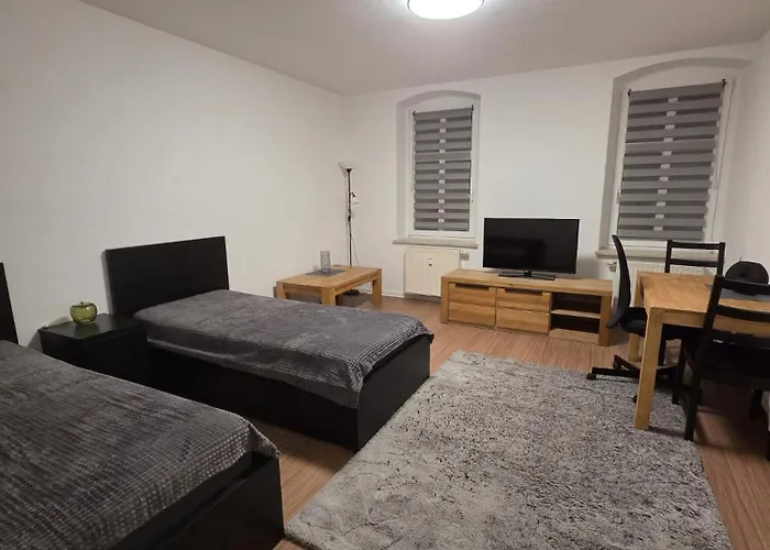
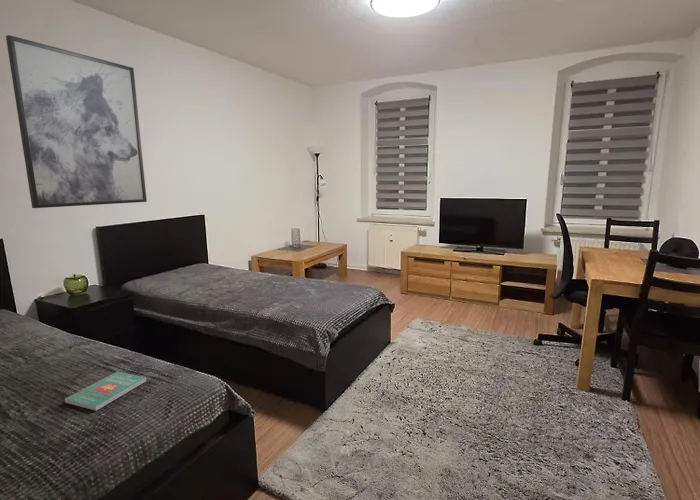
+ wall art [5,34,148,209]
+ book [64,371,147,412]
